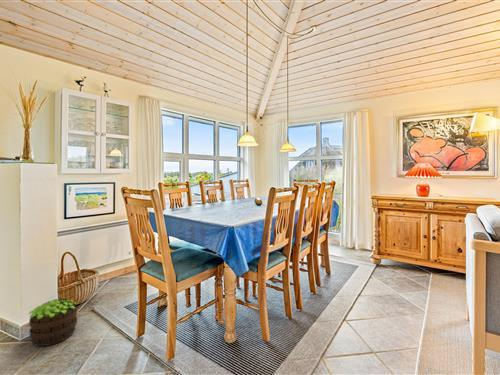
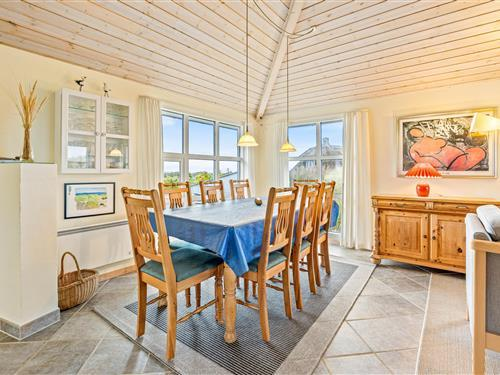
- potted plant [28,298,79,348]
